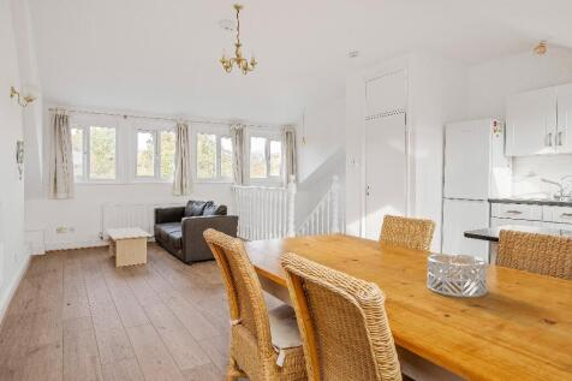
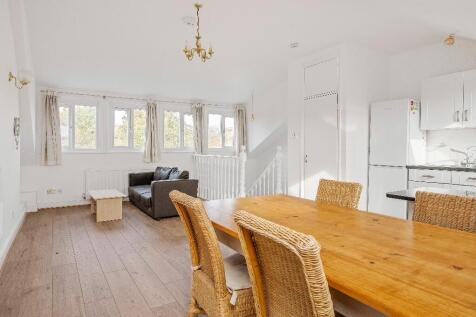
- decorative bowl [427,252,488,298]
